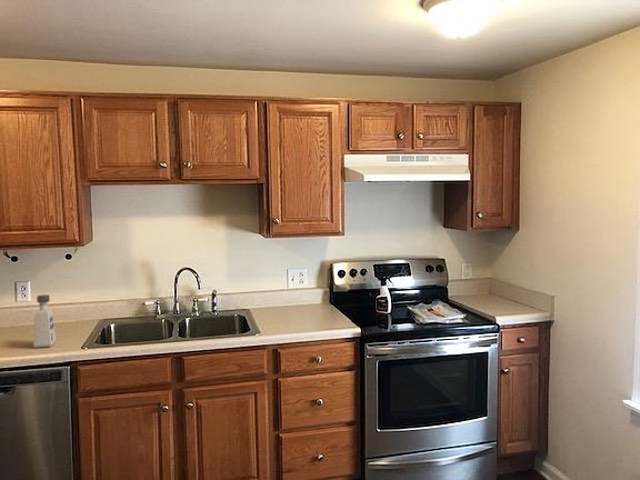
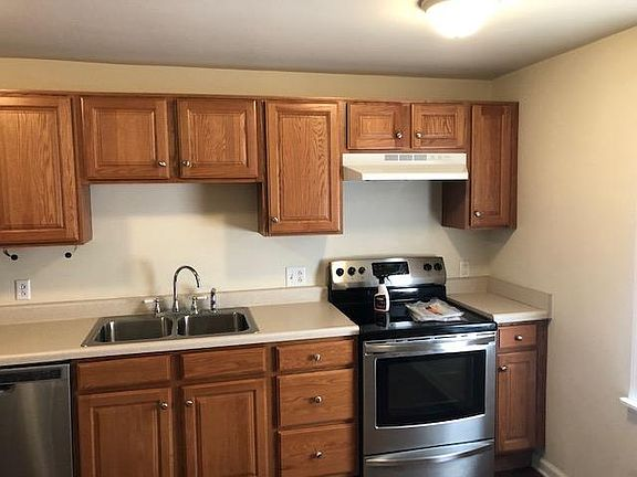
- soap dispenser [32,293,57,349]
